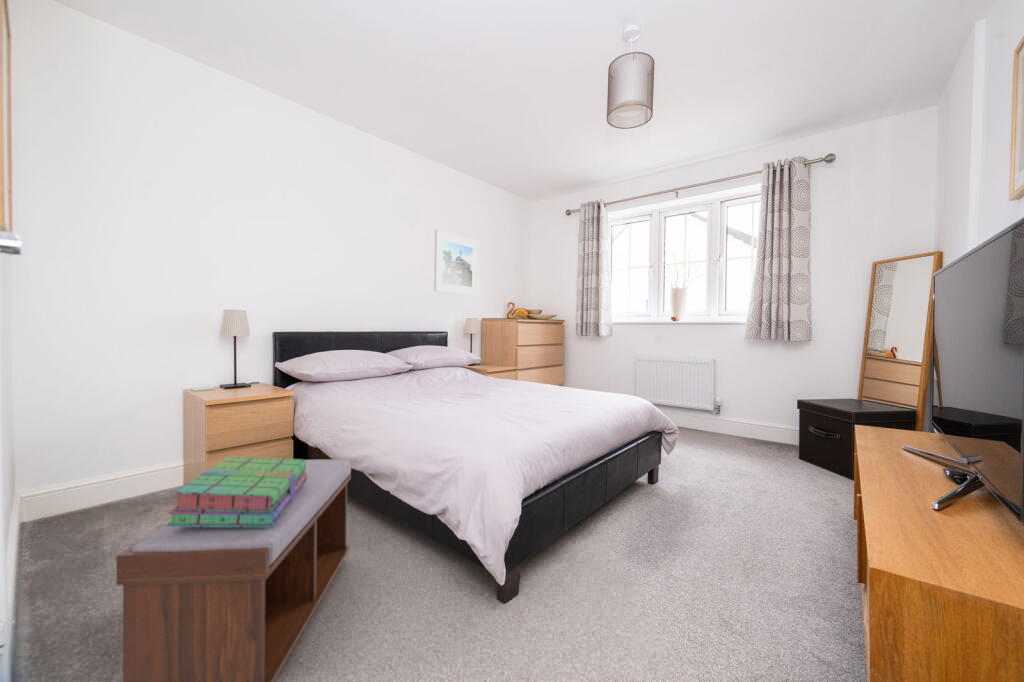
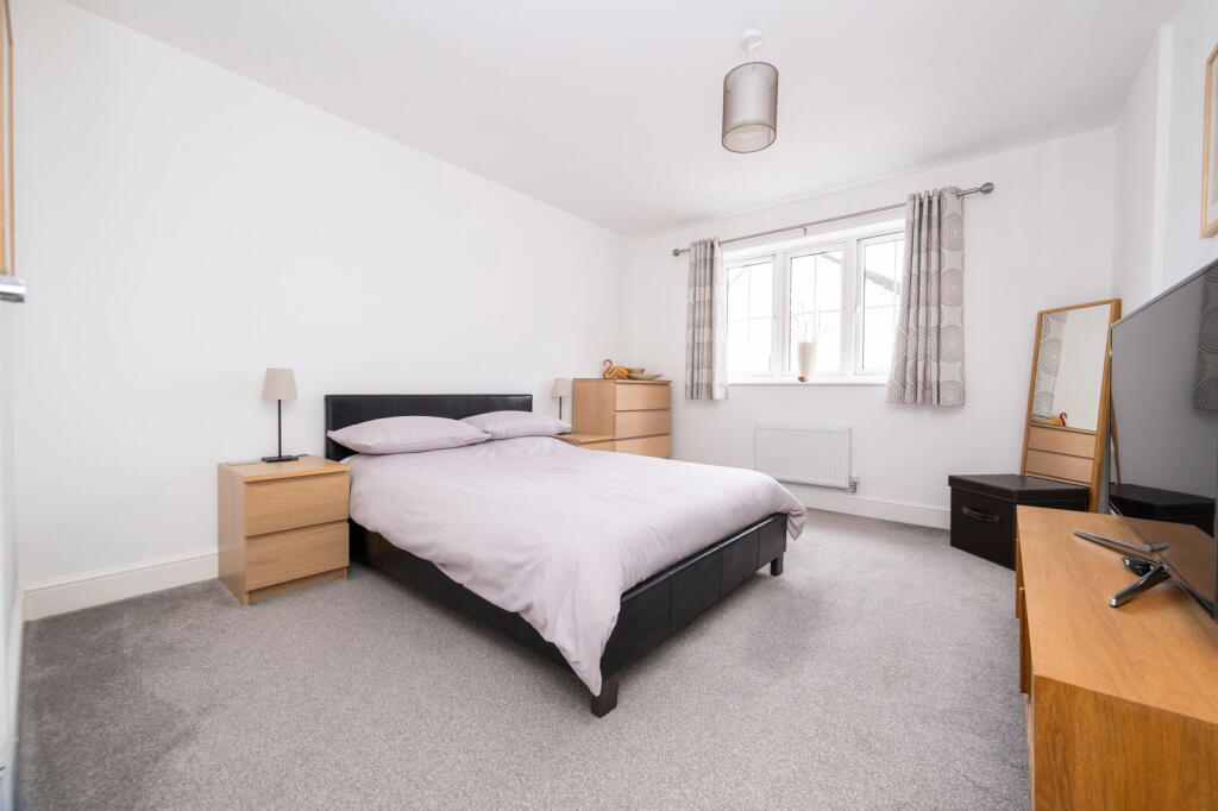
- stack of books [166,455,307,527]
- bench [115,459,352,682]
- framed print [433,229,480,297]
